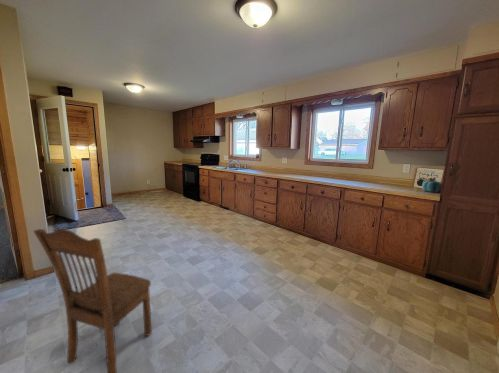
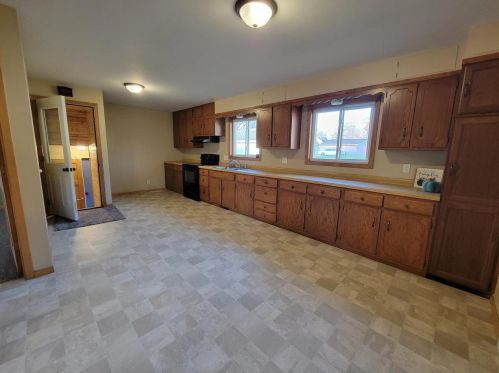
- dining chair [32,228,153,373]
